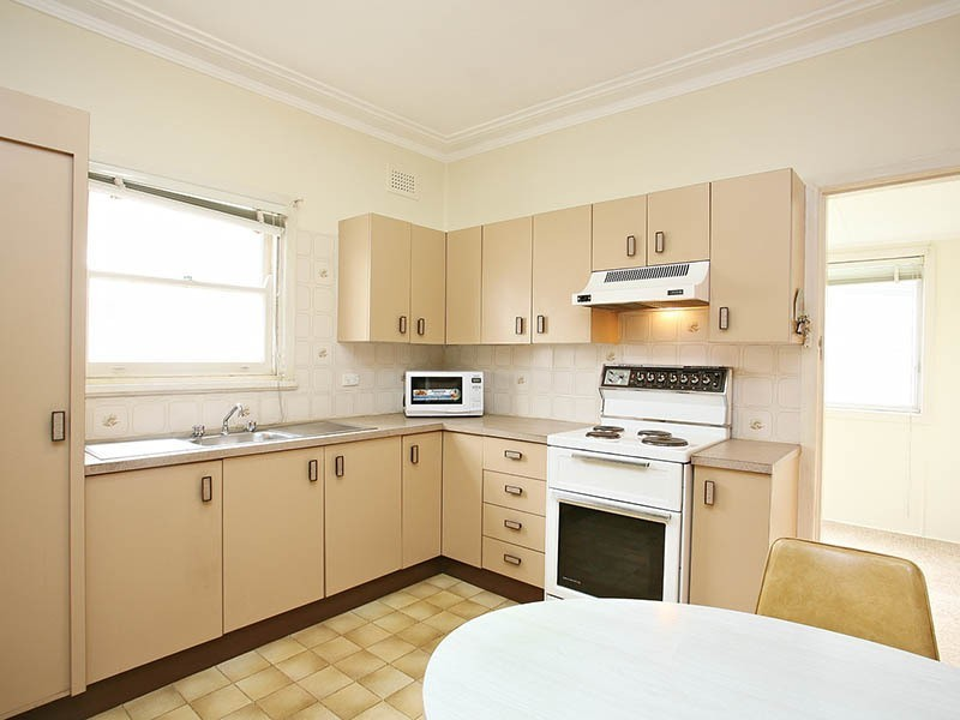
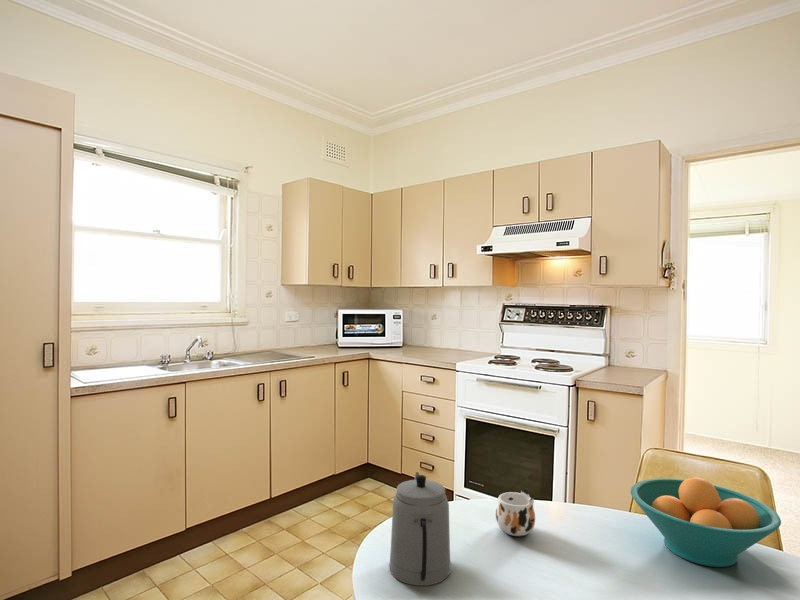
+ mug [495,488,536,537]
+ fruit bowl [629,476,782,568]
+ teapot [389,471,452,587]
